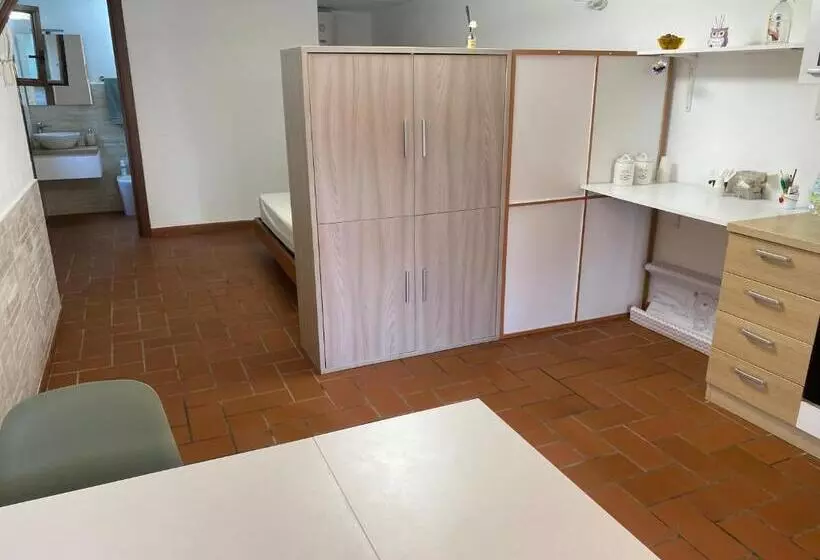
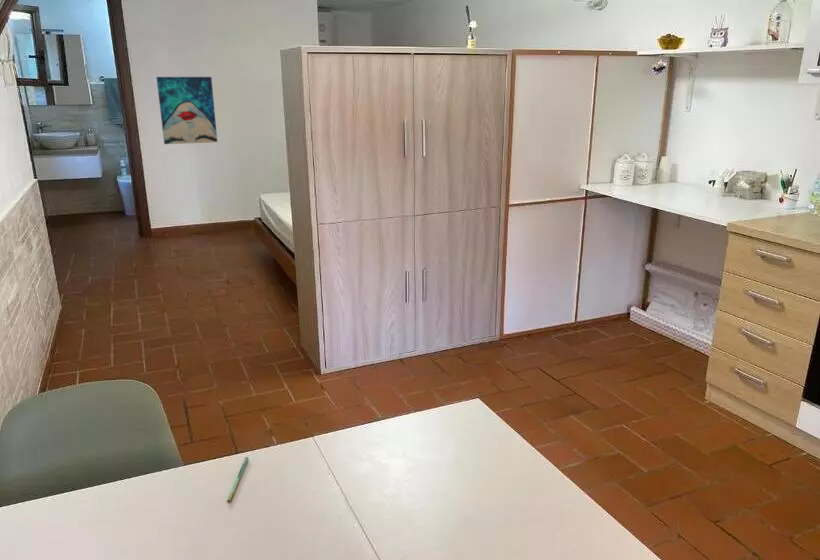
+ wall art [155,76,218,145]
+ pen [226,456,249,504]
